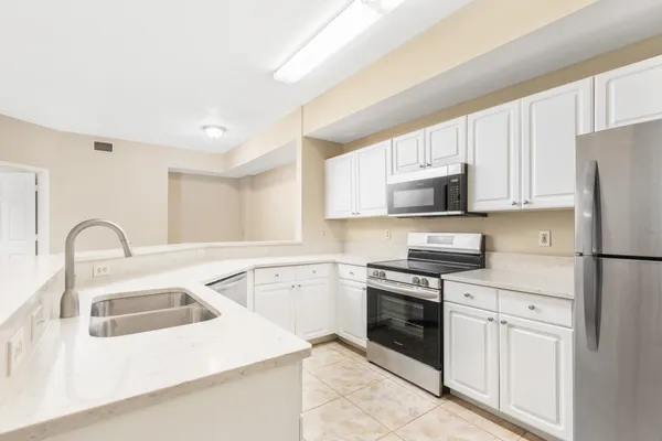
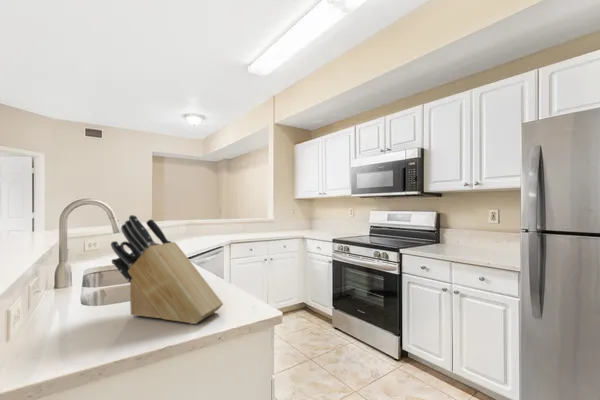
+ knife block [110,214,224,325]
